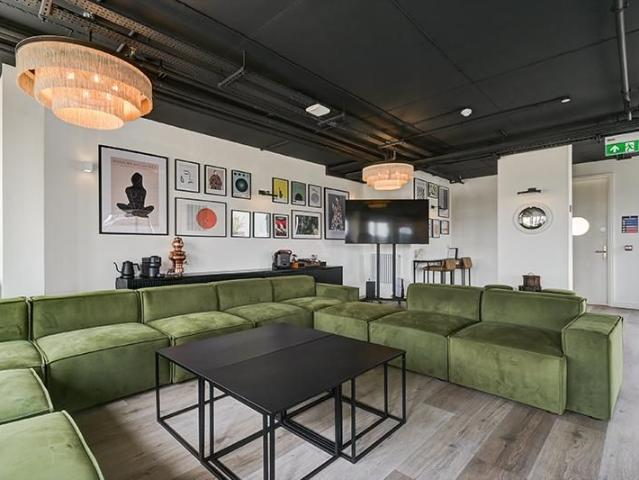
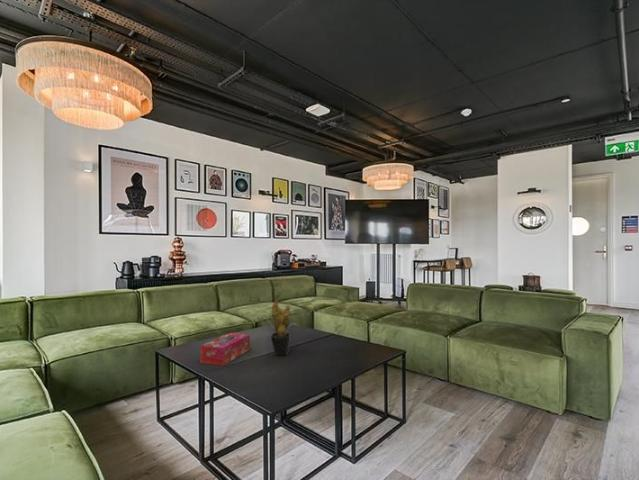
+ potted plant [265,299,297,357]
+ tissue box [200,332,251,367]
